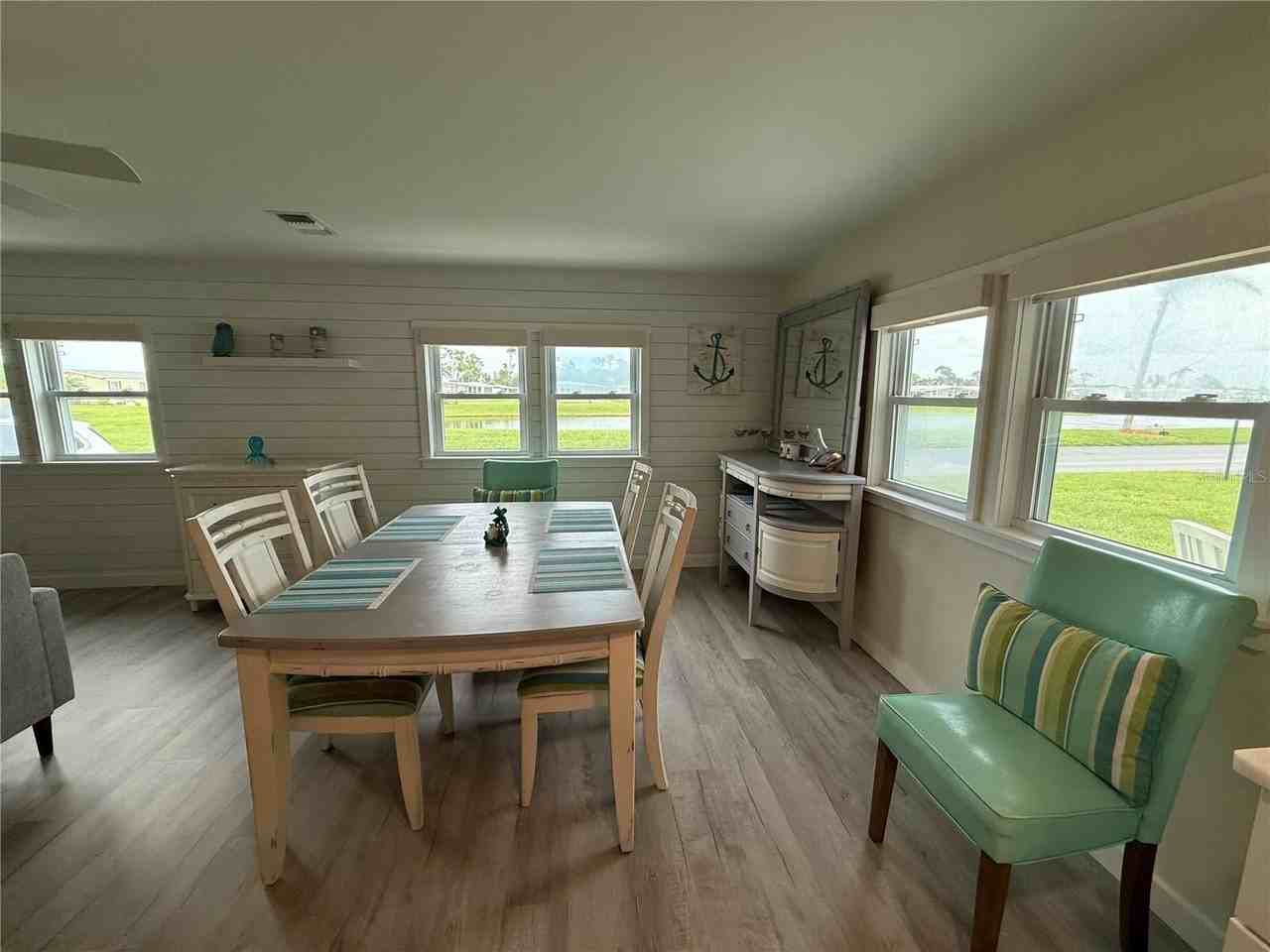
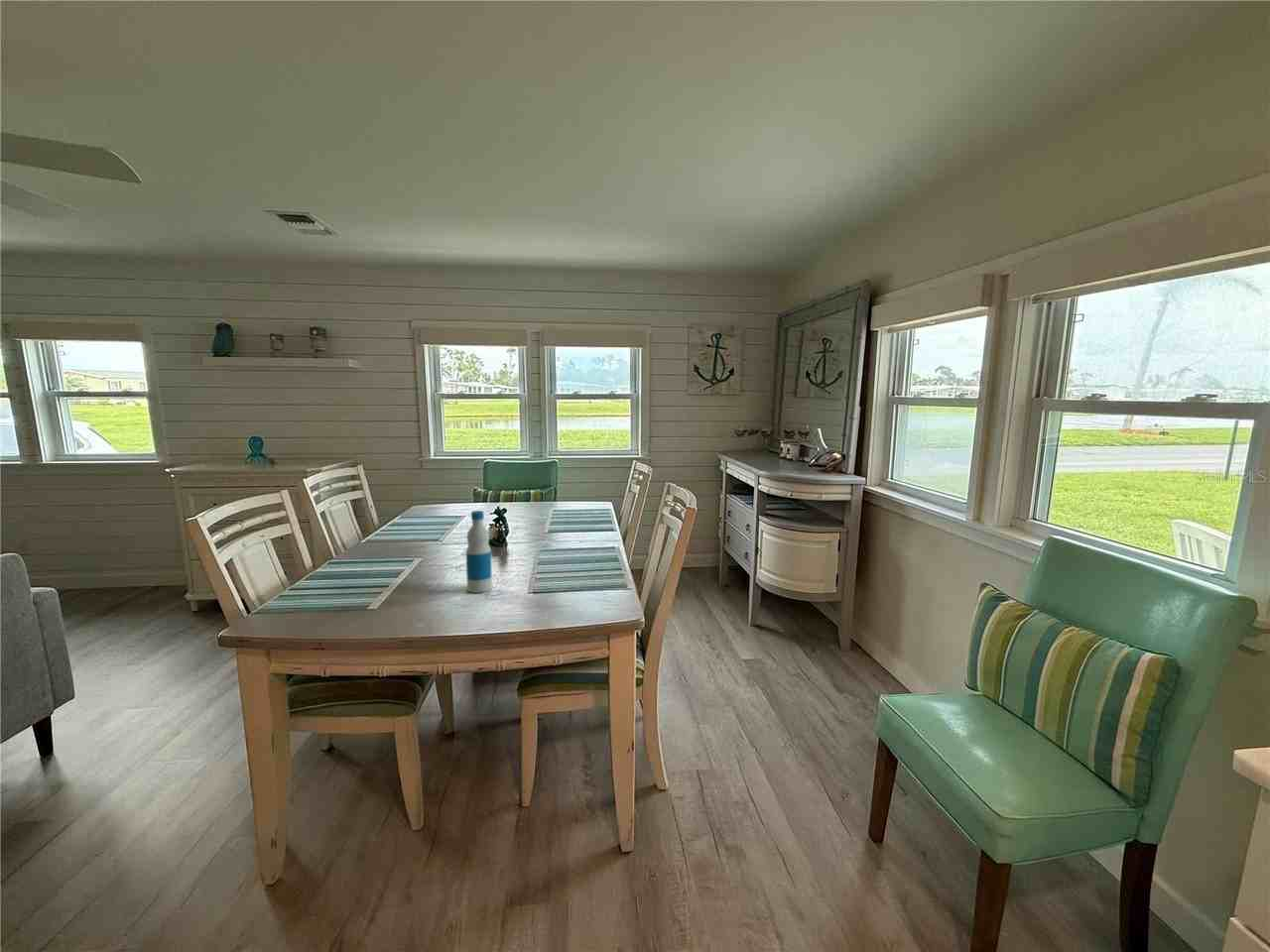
+ bottle [465,510,493,594]
